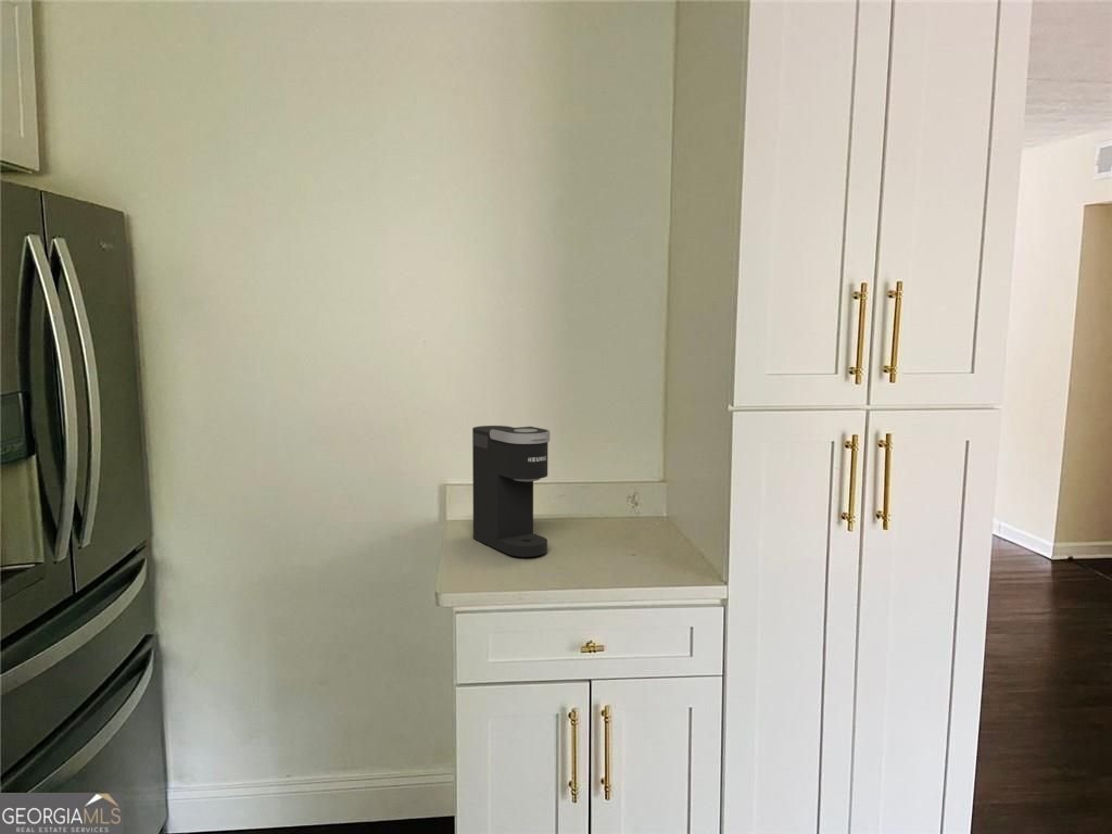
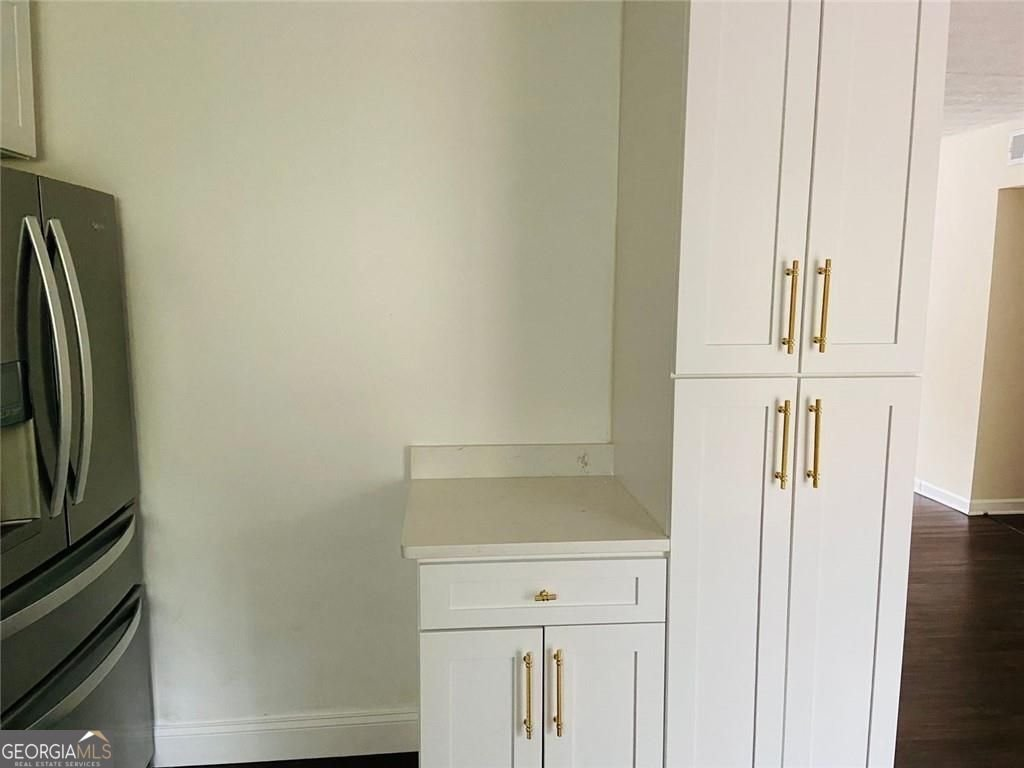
- coffee maker [471,425,551,558]
